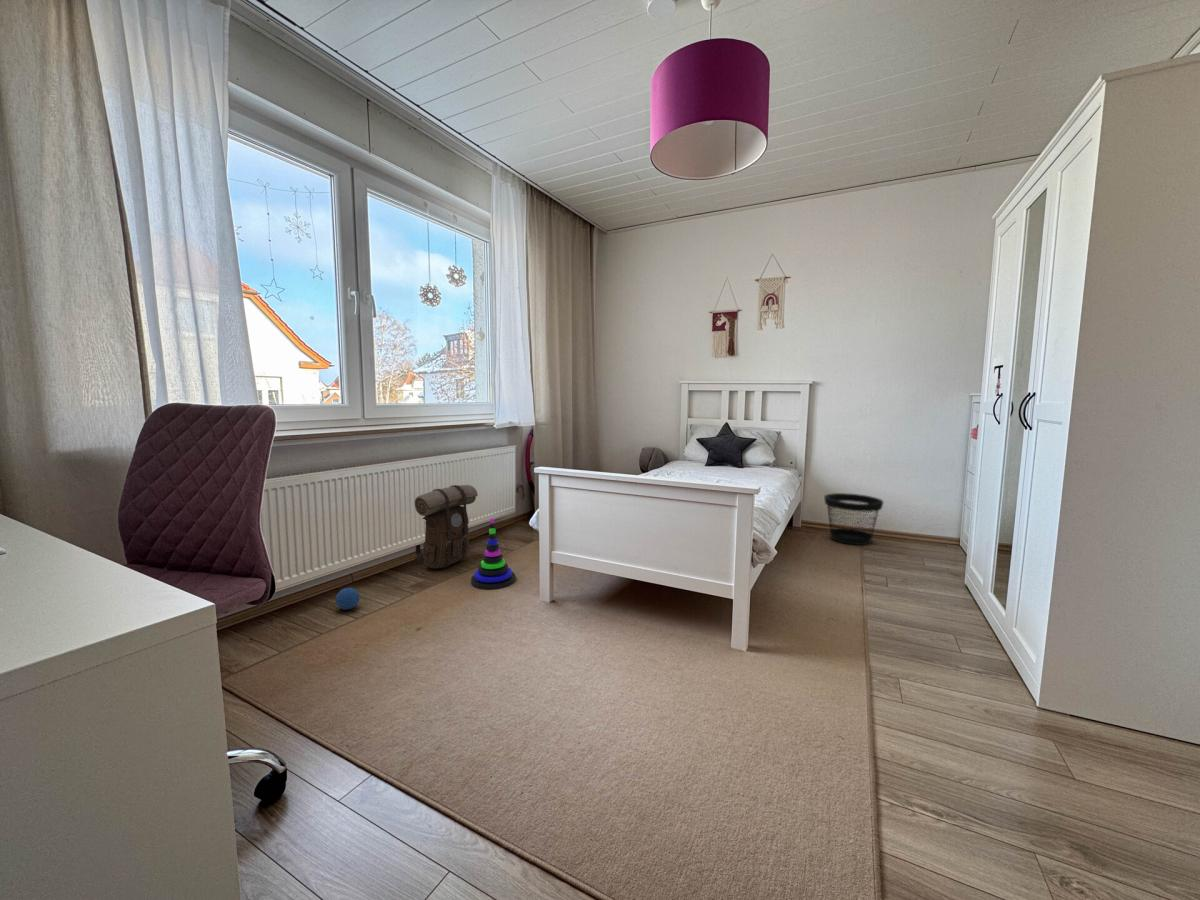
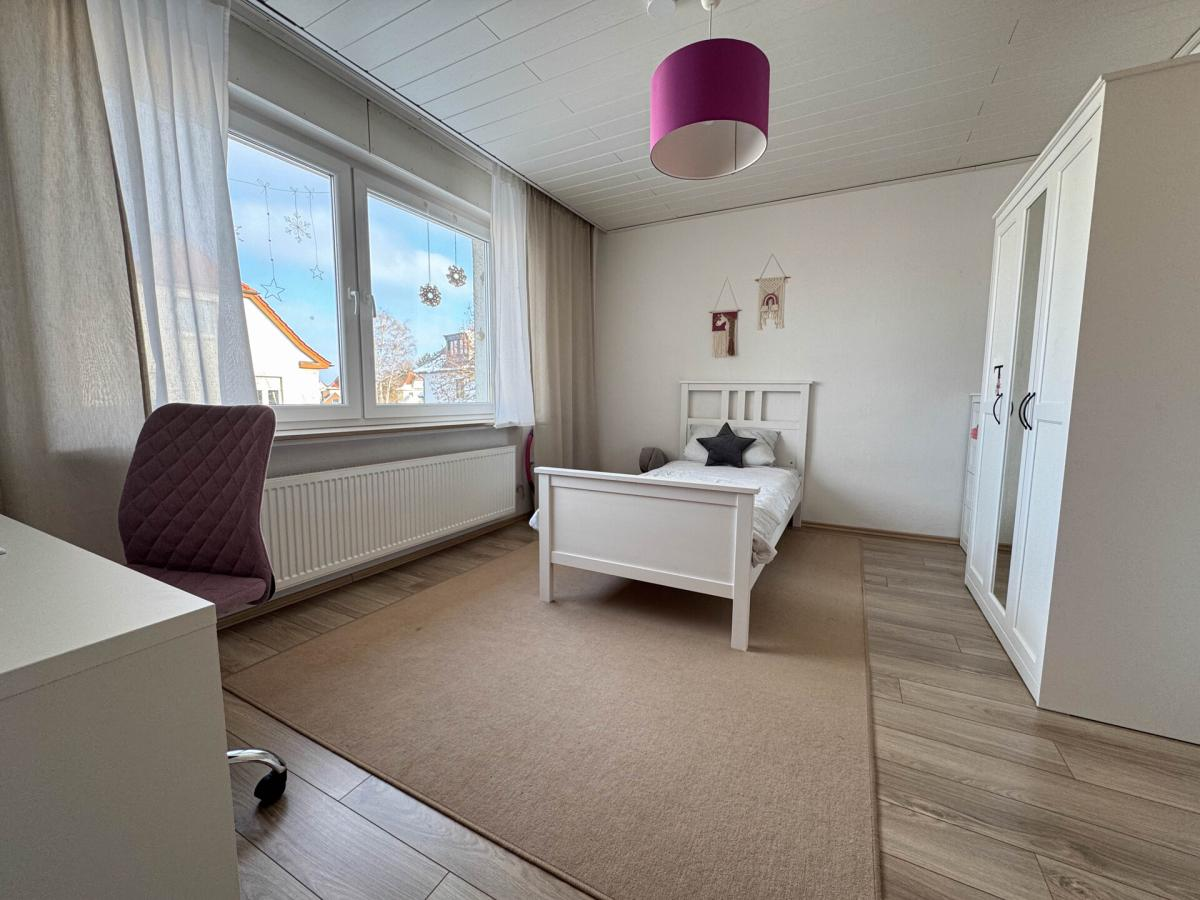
- stacking toy [470,517,516,590]
- ball [335,587,361,611]
- wastebasket [823,492,885,546]
- backpack [414,484,479,570]
